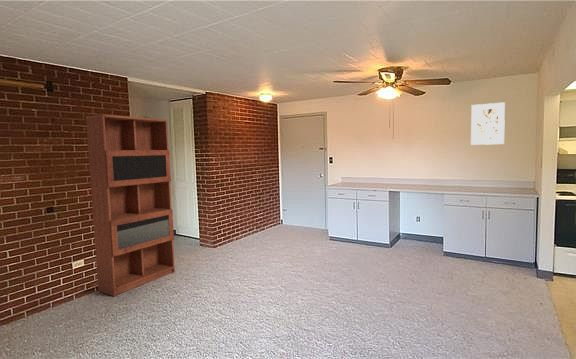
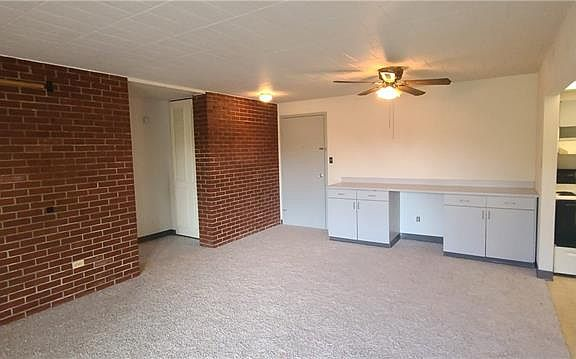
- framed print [470,101,506,146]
- bookcase [85,113,176,297]
